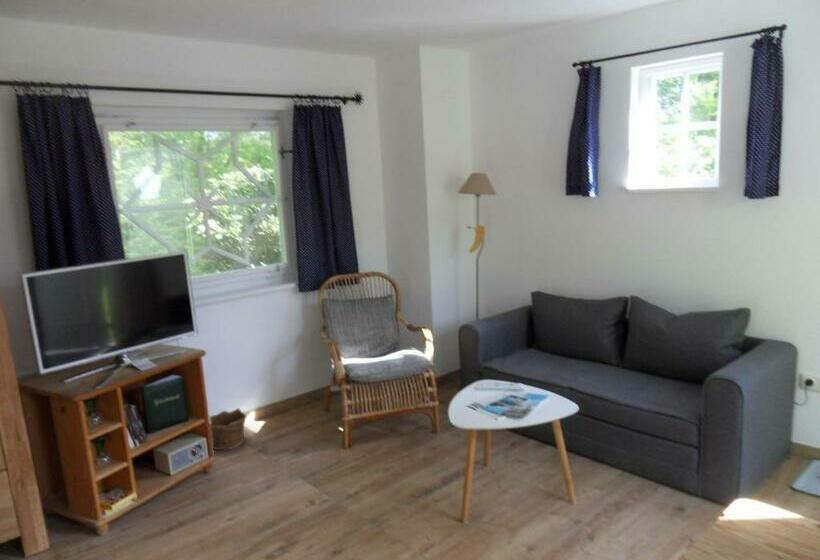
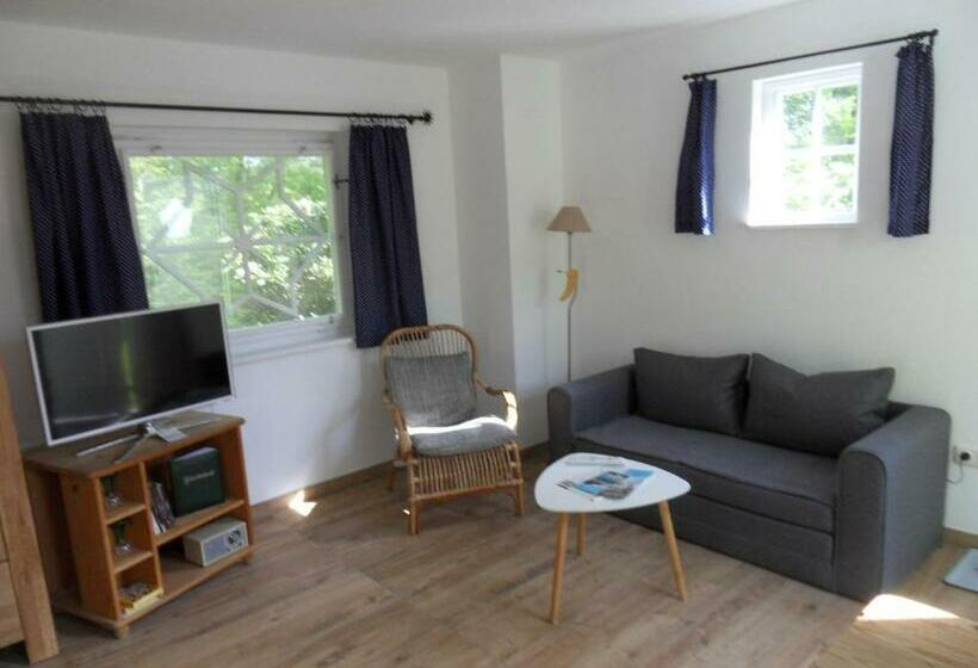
- clay pot [209,407,247,451]
